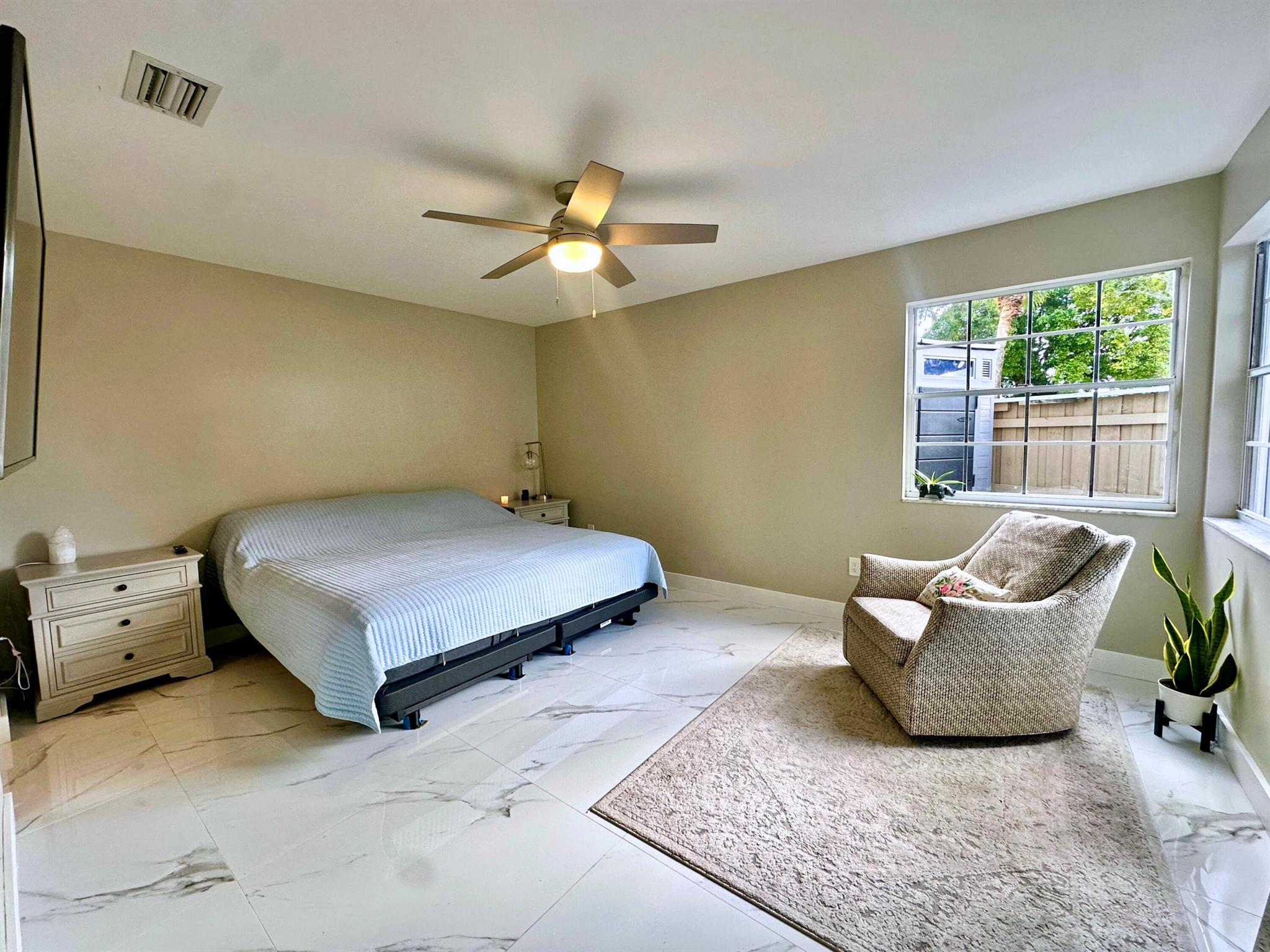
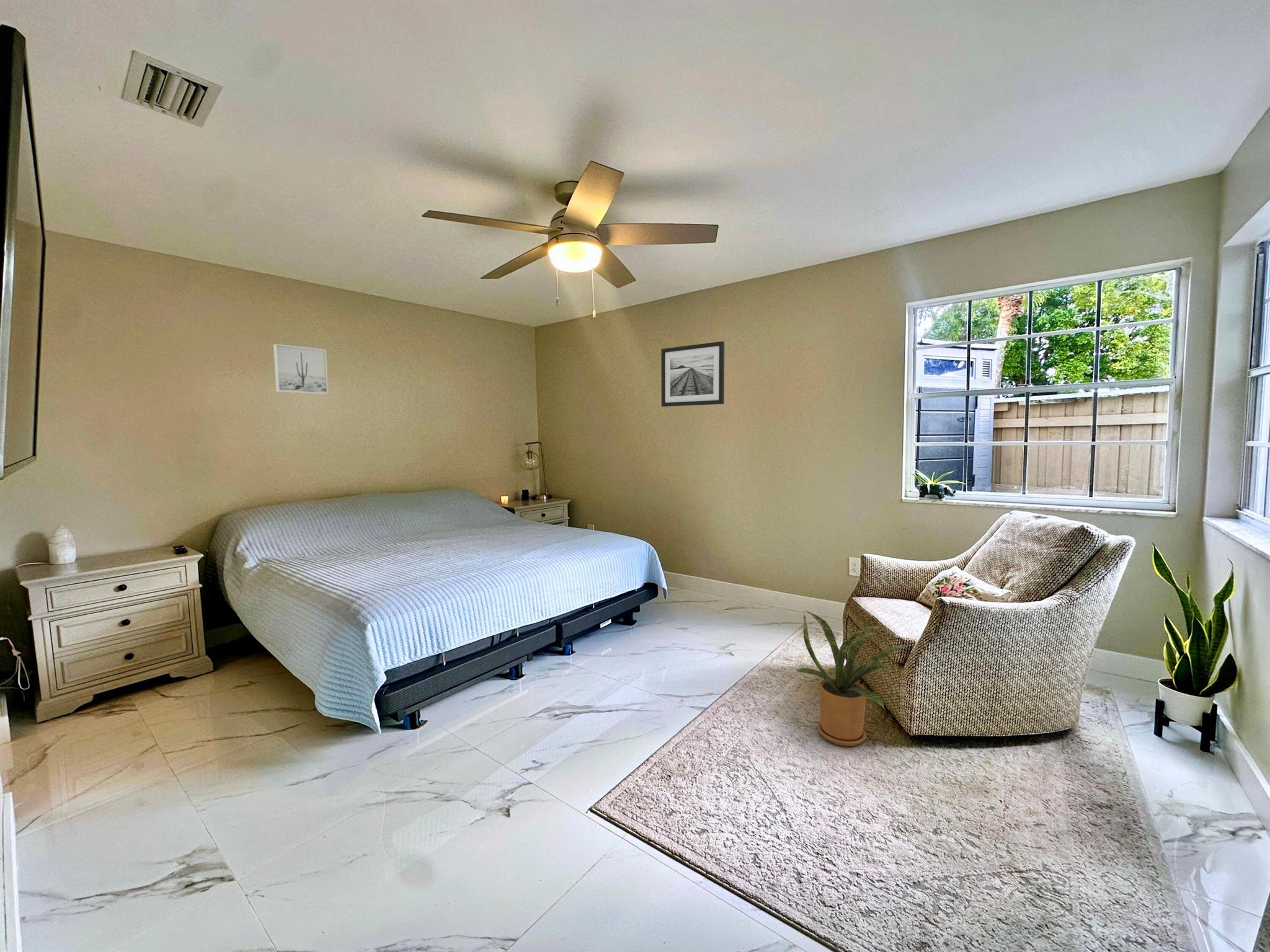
+ wall art [660,341,725,407]
+ wall art [273,343,329,395]
+ house plant [795,610,910,747]
